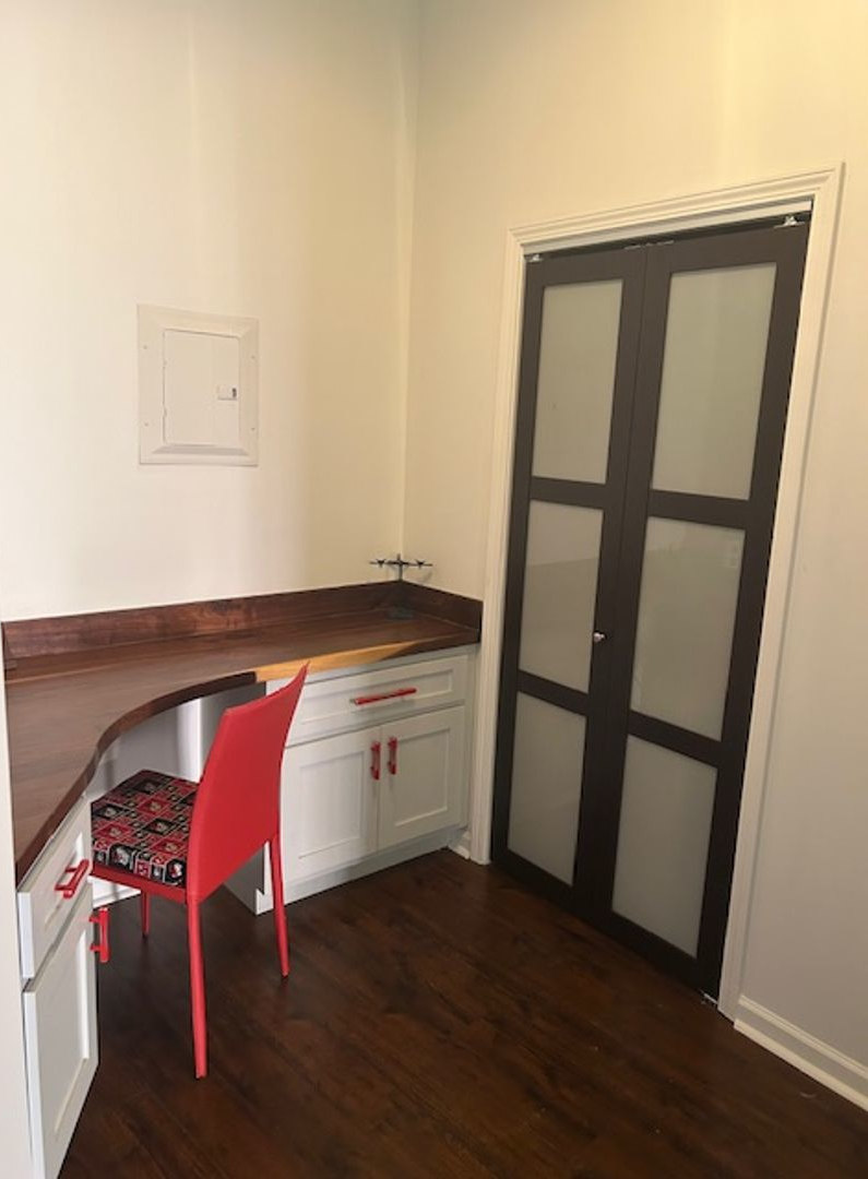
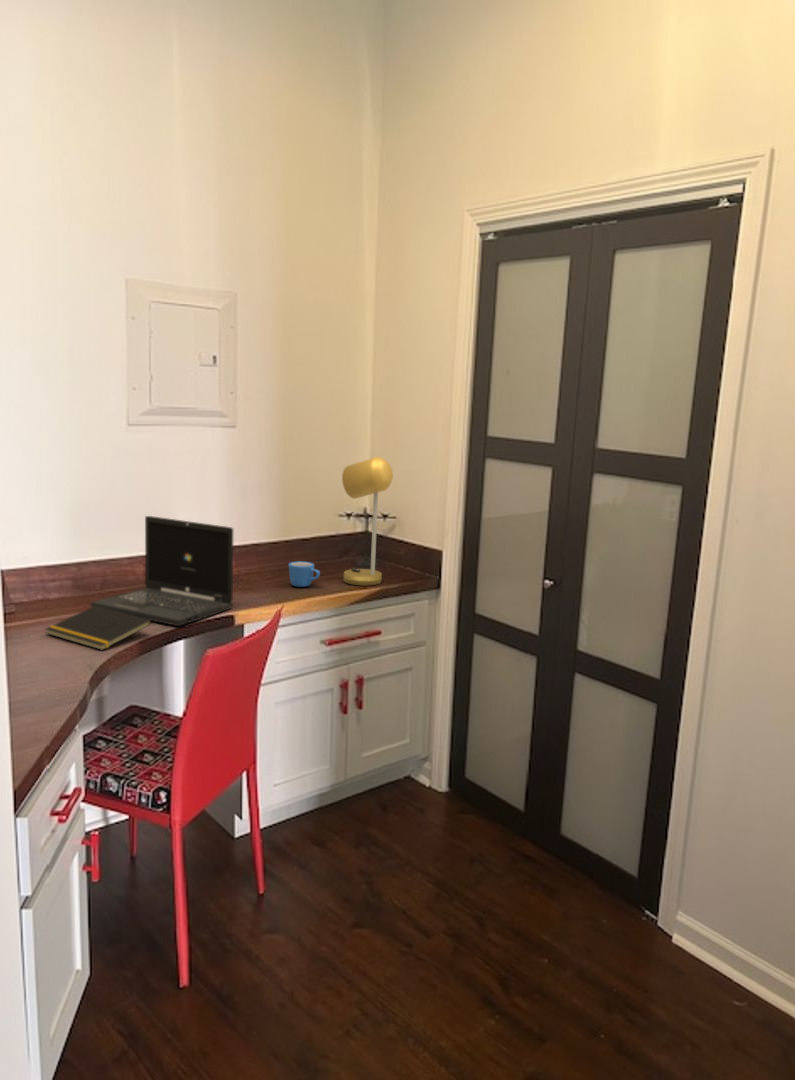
+ laptop [89,515,234,627]
+ notepad [44,606,152,651]
+ desk lamp [341,456,394,586]
+ mug [287,560,321,588]
